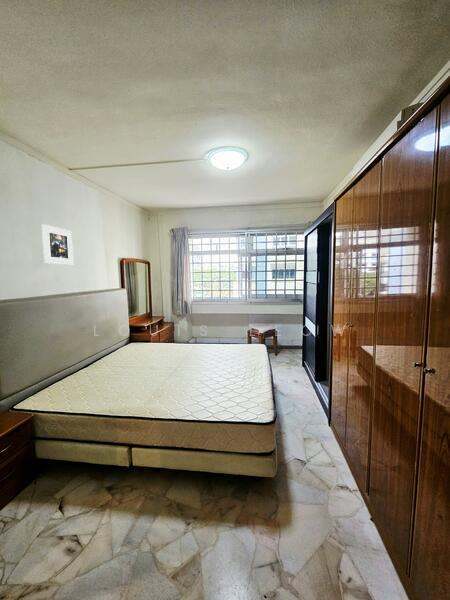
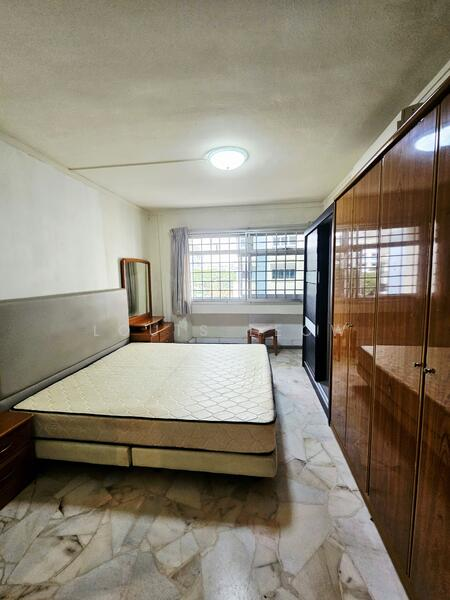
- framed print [41,223,74,266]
